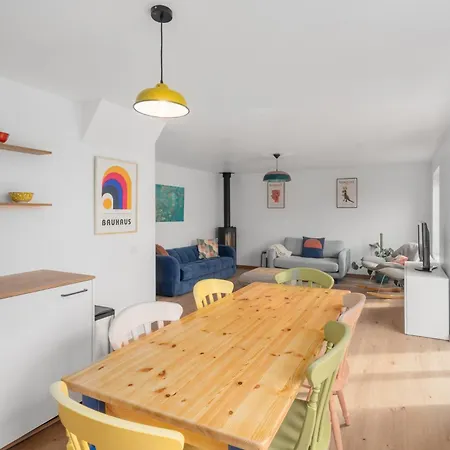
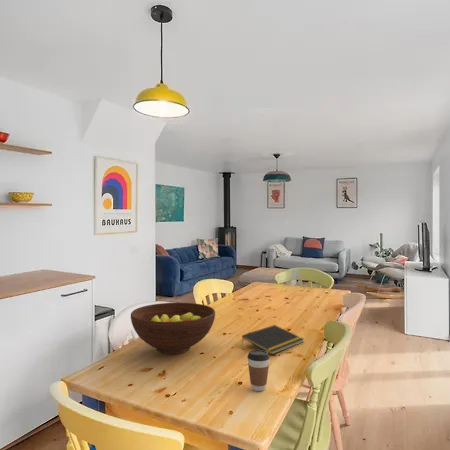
+ coffee cup [247,349,271,392]
+ notepad [240,324,305,355]
+ fruit bowl [130,302,216,355]
